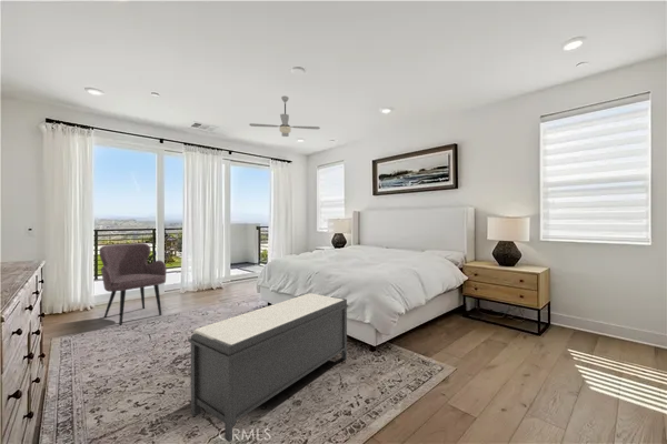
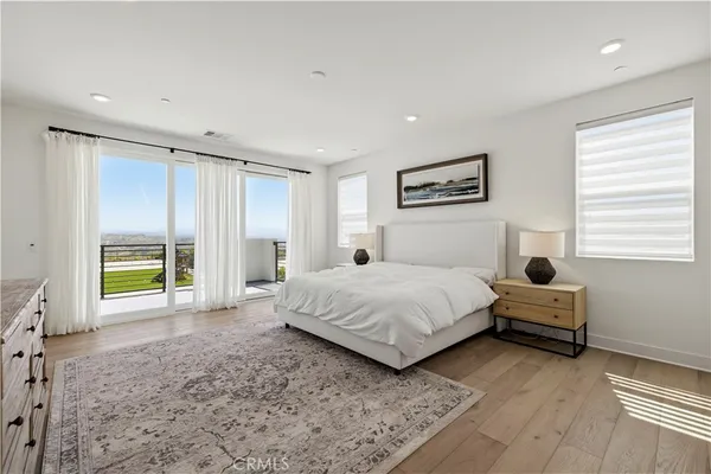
- armchair [99,242,168,326]
- ceiling fan [248,95,321,138]
- bench [187,292,349,443]
